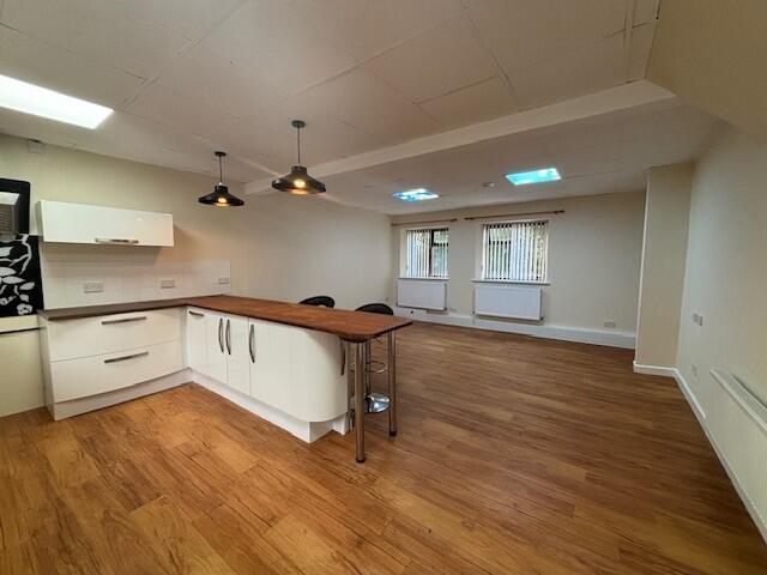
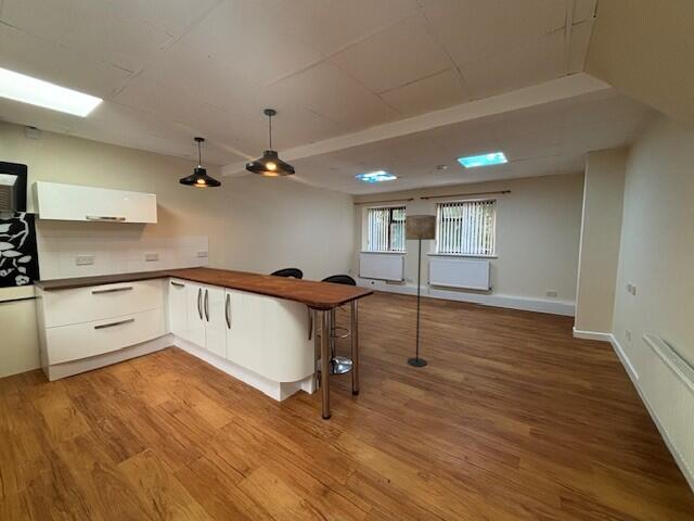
+ floor lamp [404,214,437,368]
